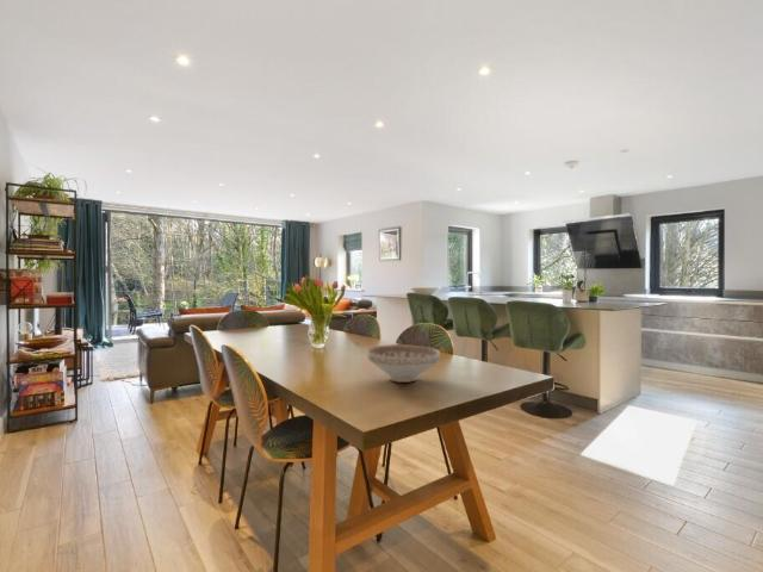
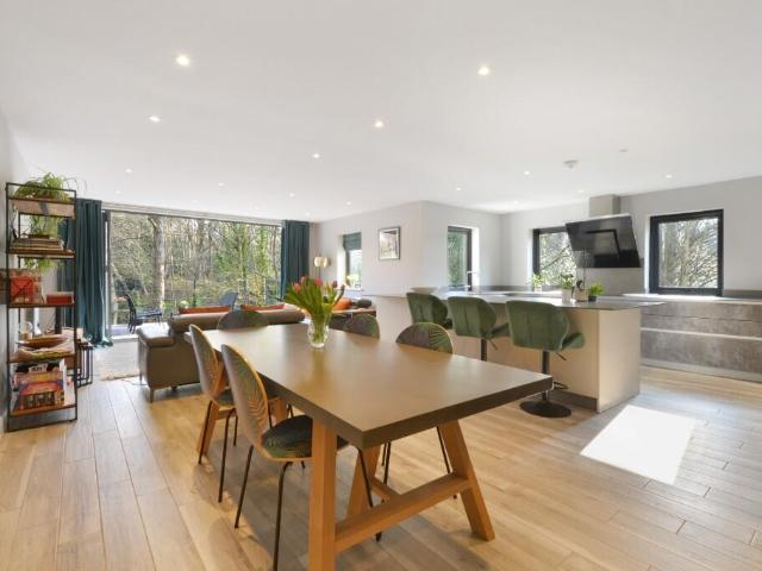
- decorative bowl [366,343,441,384]
